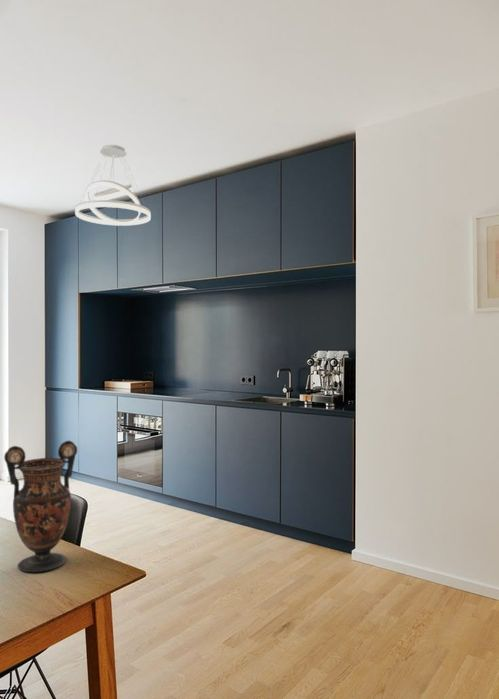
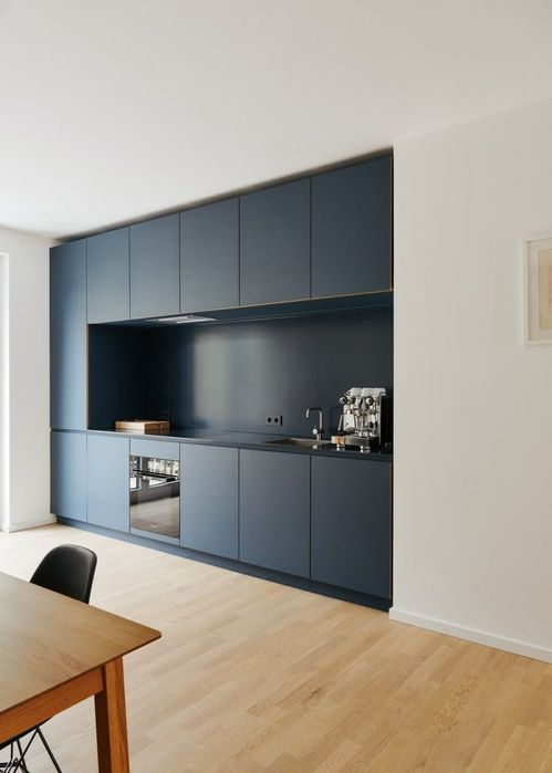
- pendant light [74,144,152,227]
- vase [3,440,78,573]
